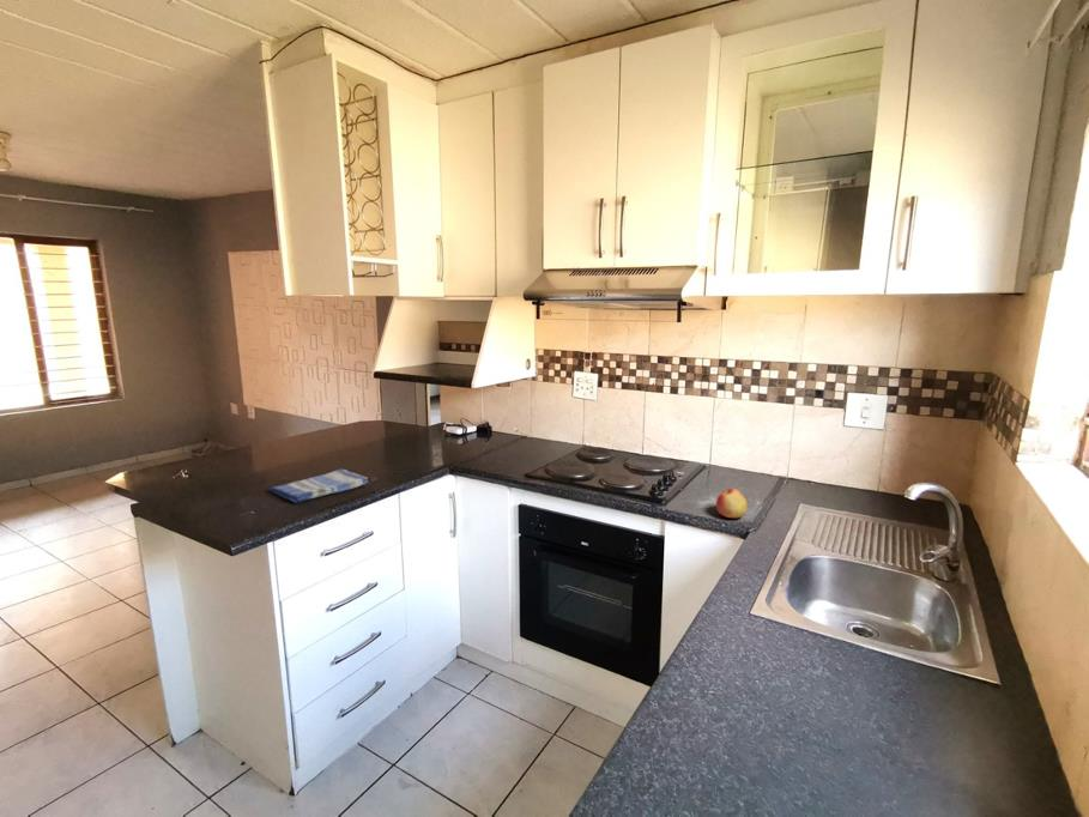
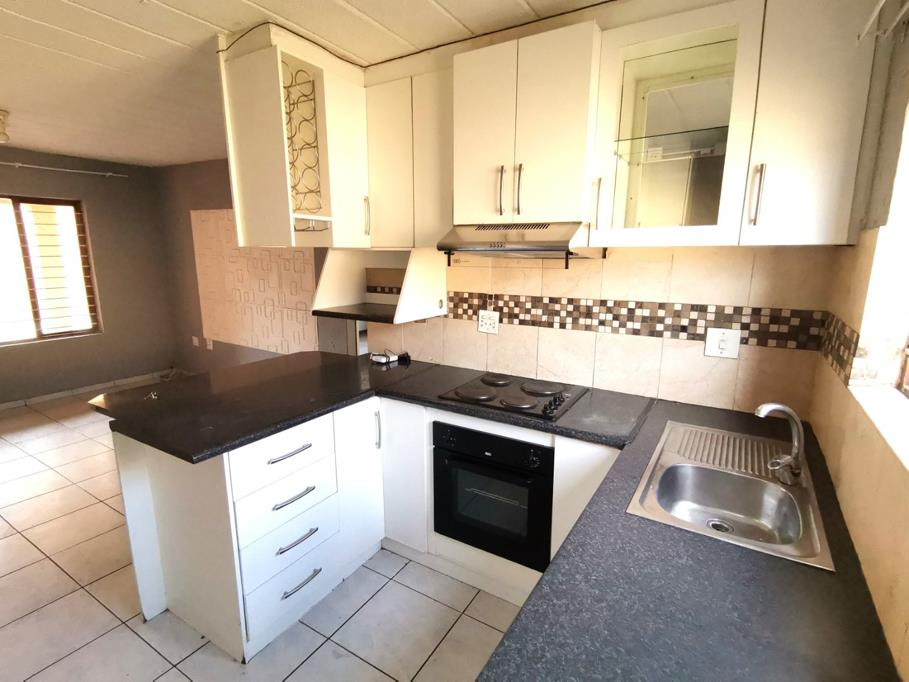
- dish towel [268,468,369,504]
- apple [715,488,749,519]
